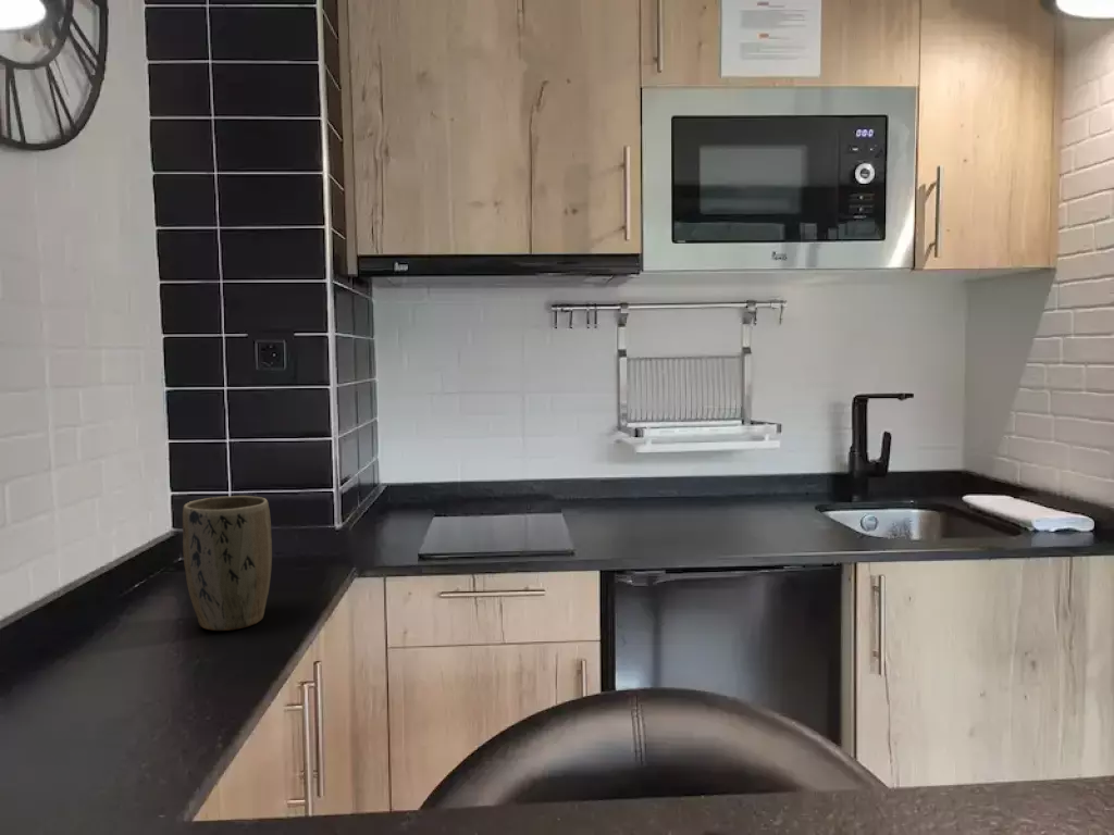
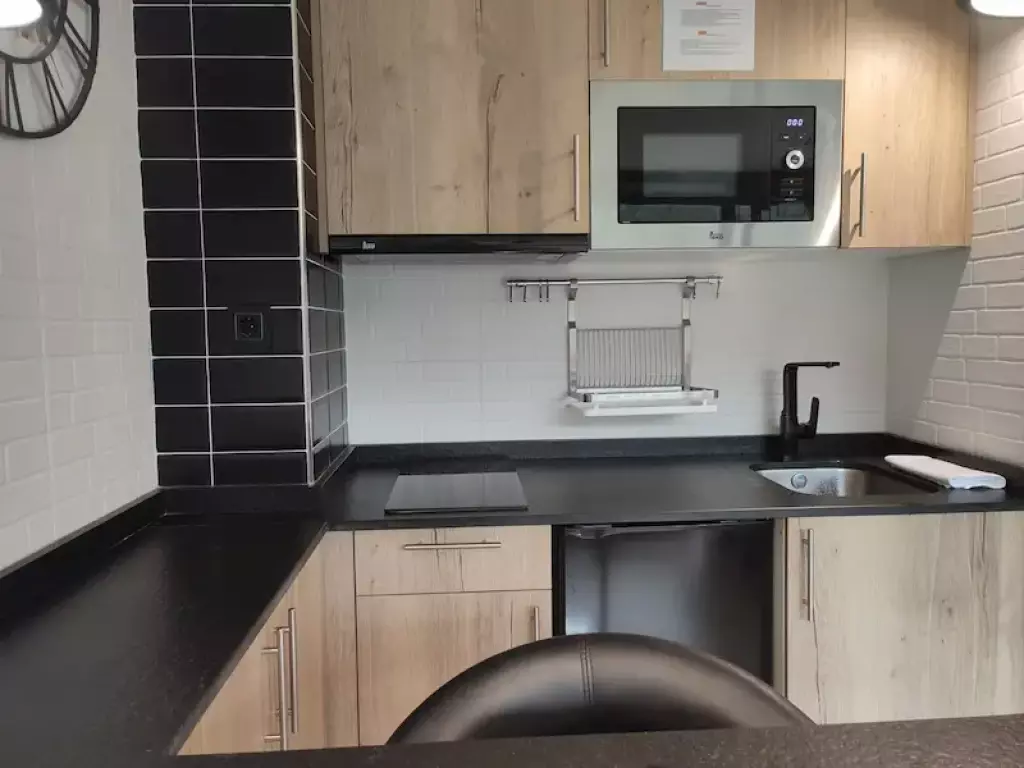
- plant pot [182,495,273,632]
